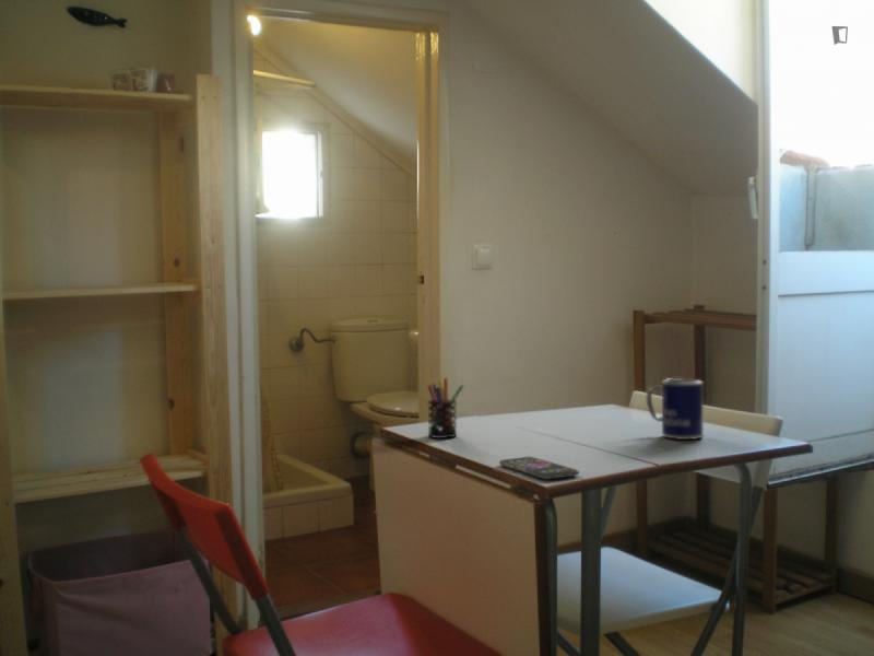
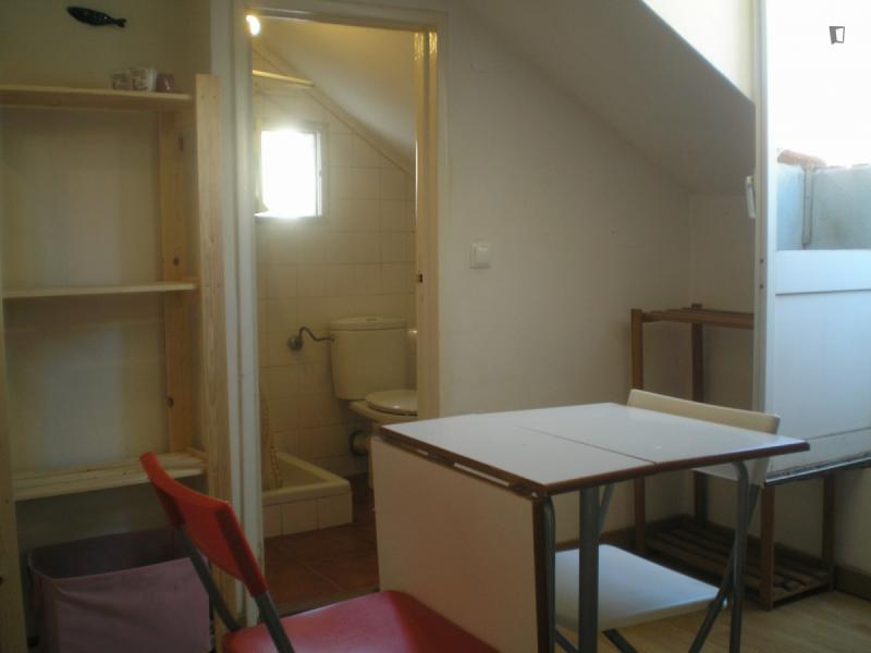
- mug [646,377,705,441]
- pen holder [426,376,465,440]
- smartphone [498,456,580,480]
